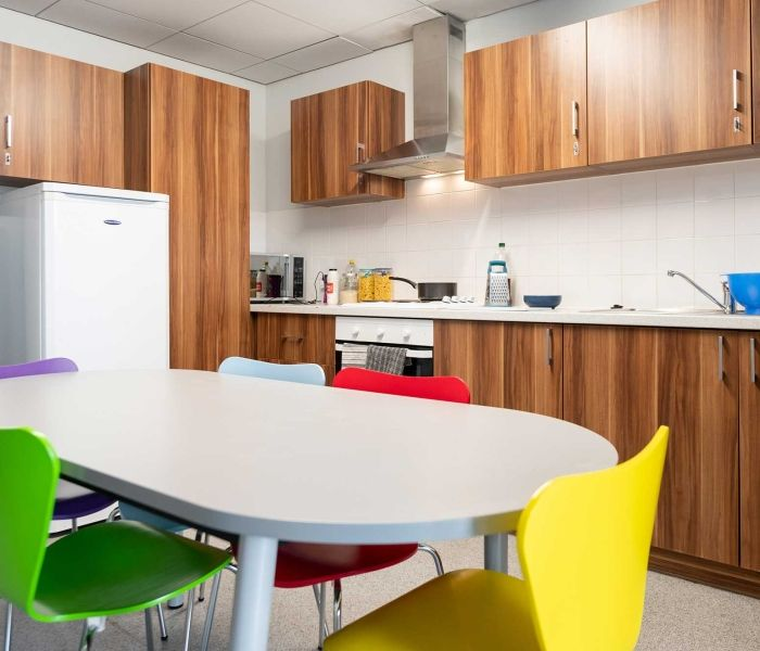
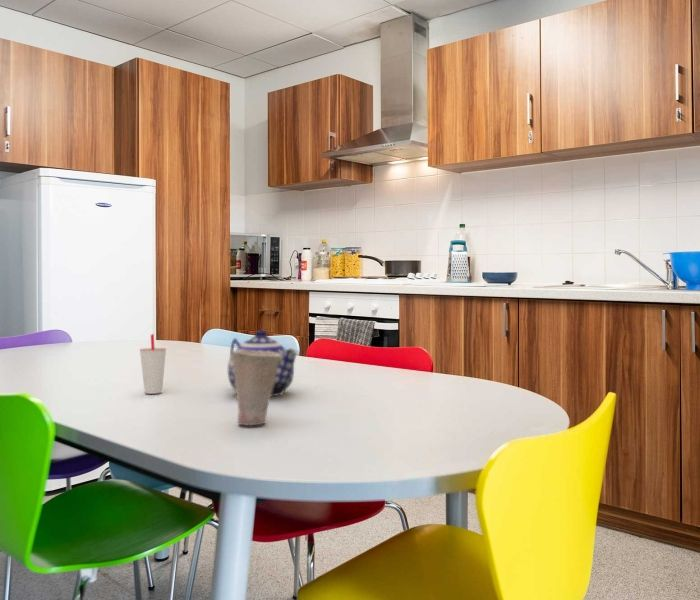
+ cup [138,333,167,395]
+ teapot [227,329,298,397]
+ cup [232,349,281,426]
